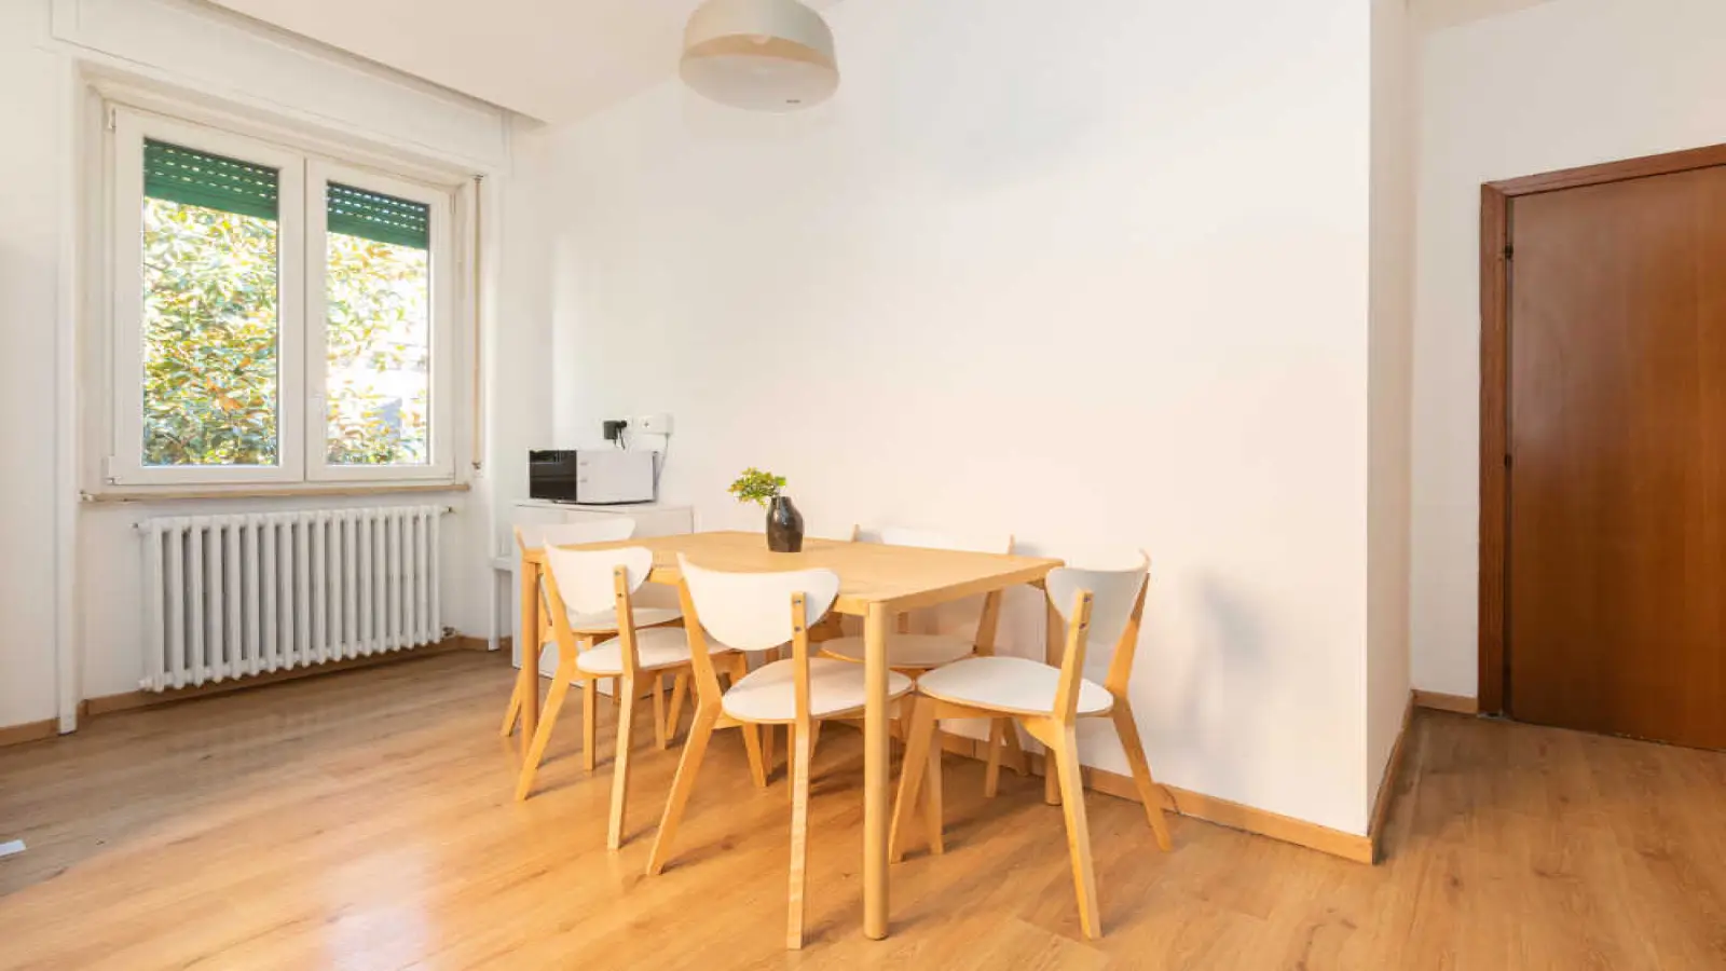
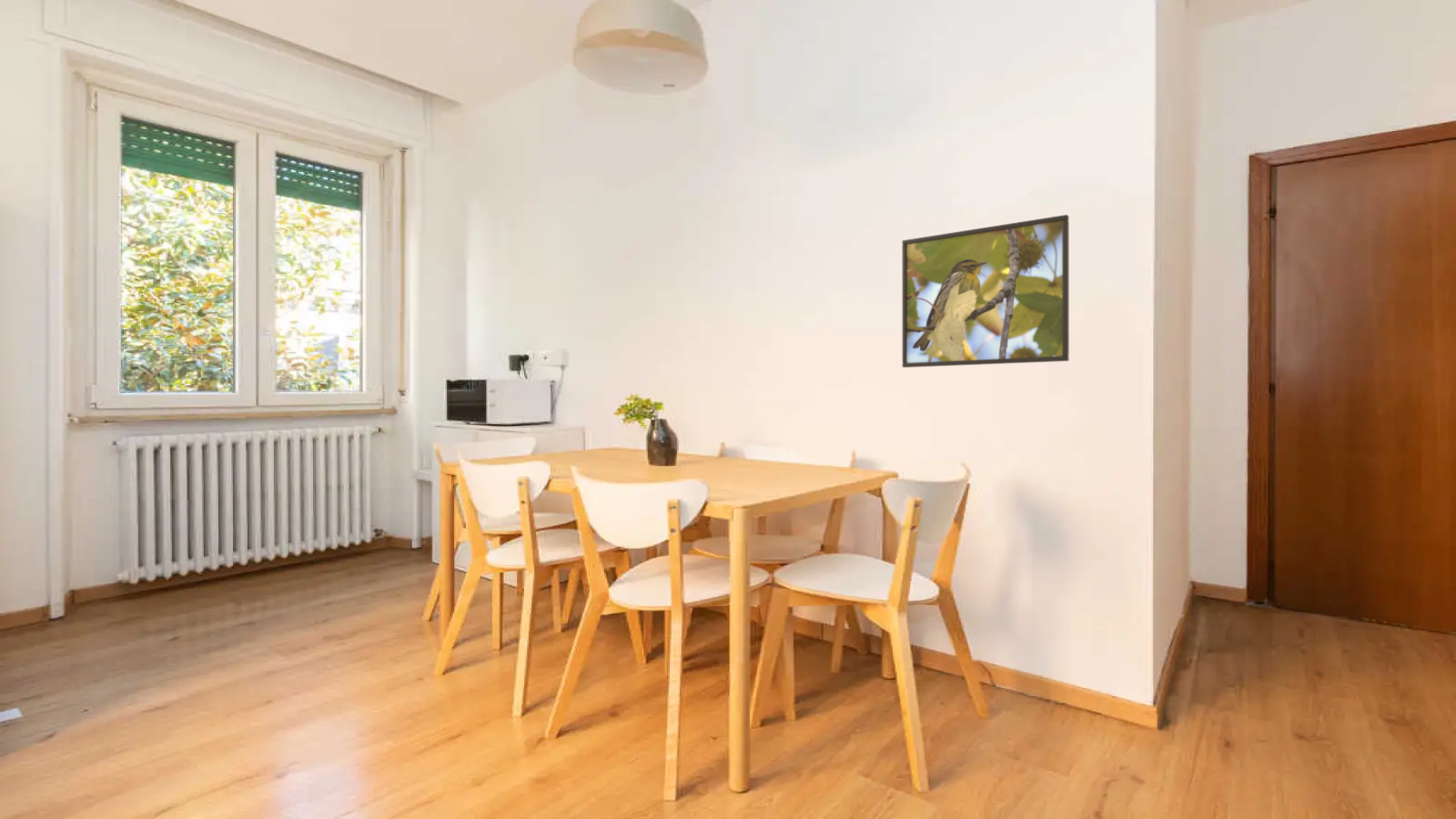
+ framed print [901,214,1070,369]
